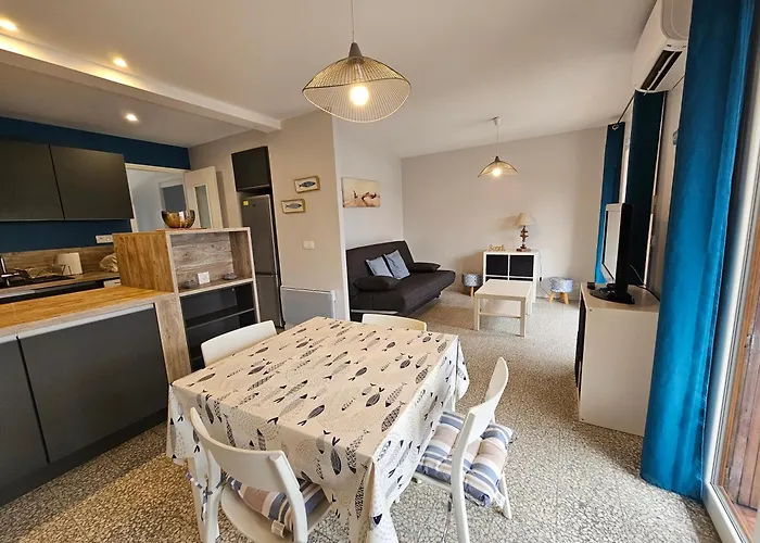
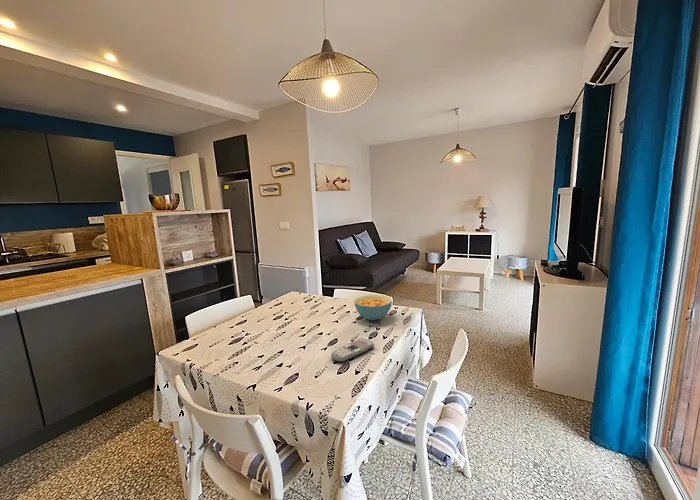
+ remote control [330,337,375,363]
+ cereal bowl [353,294,393,321]
